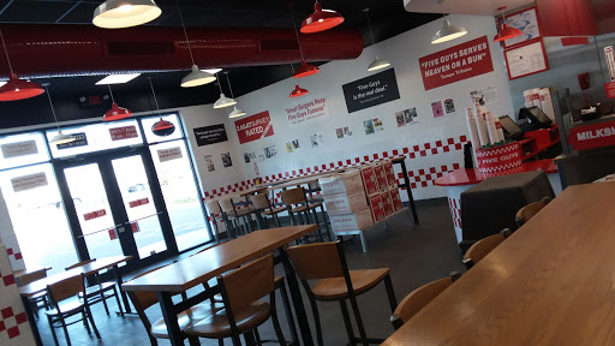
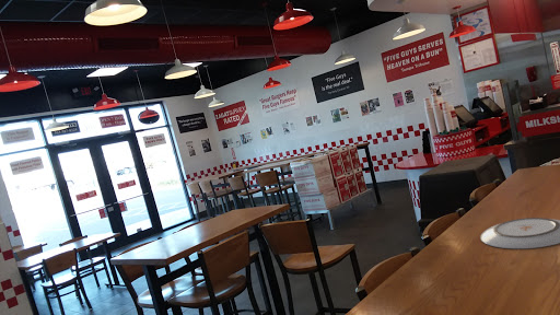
+ plate [479,217,560,249]
